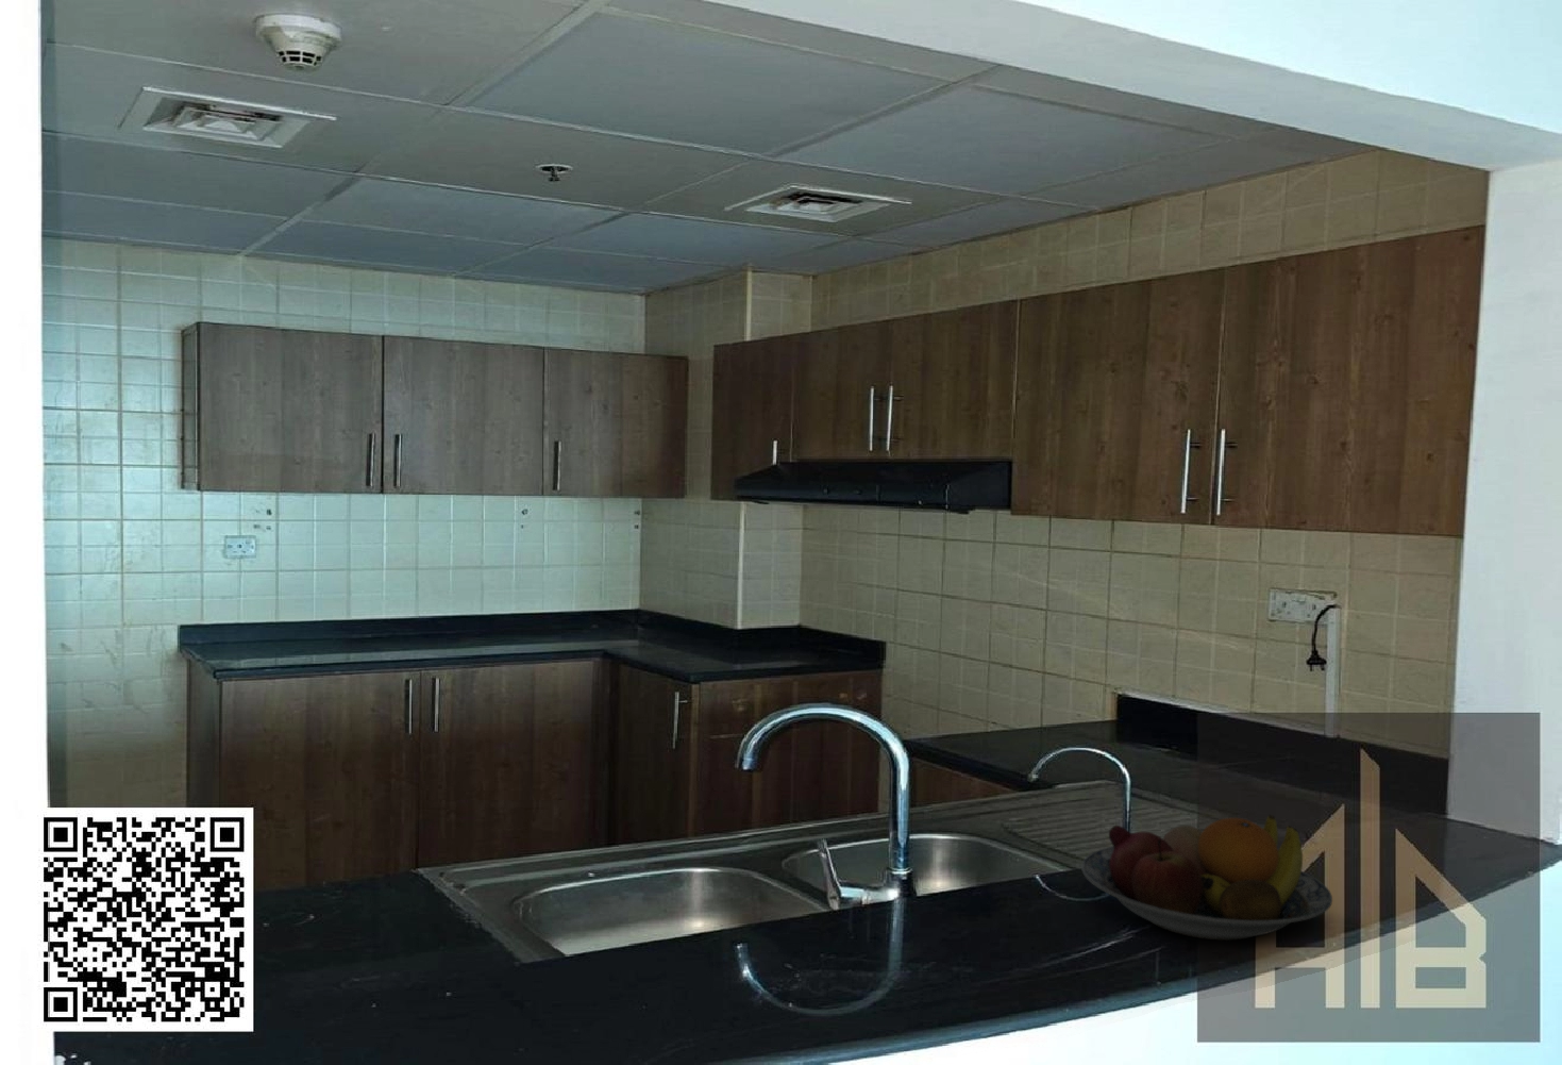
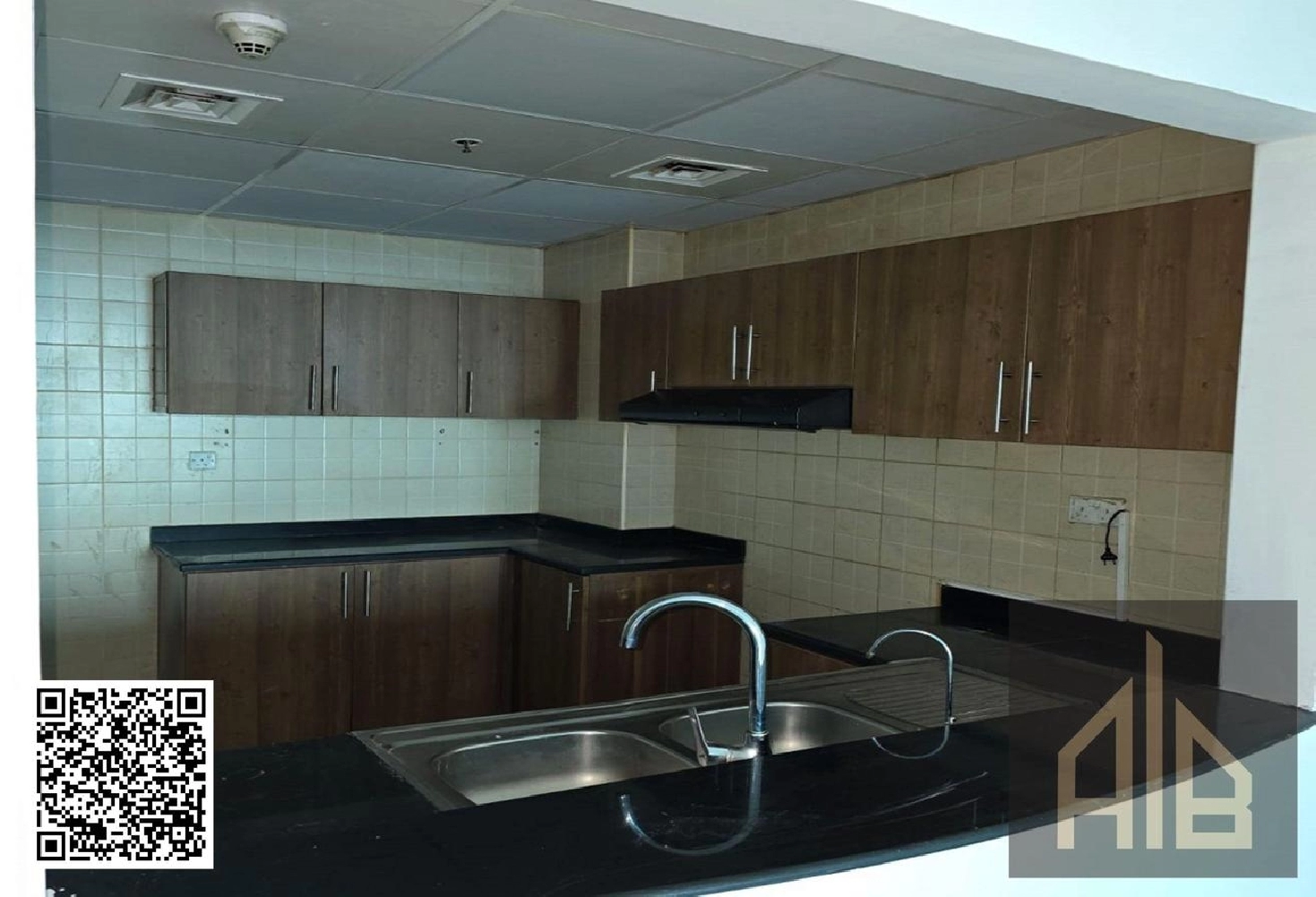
- fruit bowl [1080,813,1333,942]
